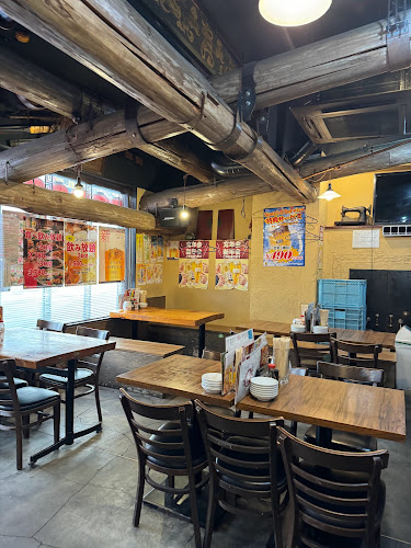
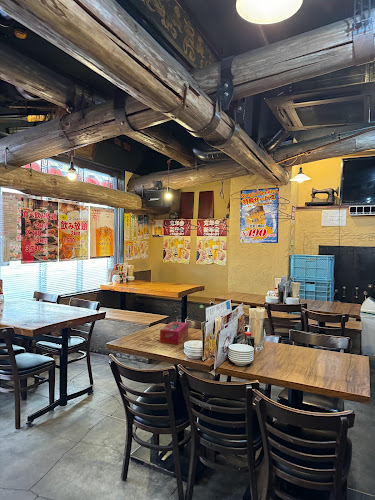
+ tissue box [159,321,189,345]
